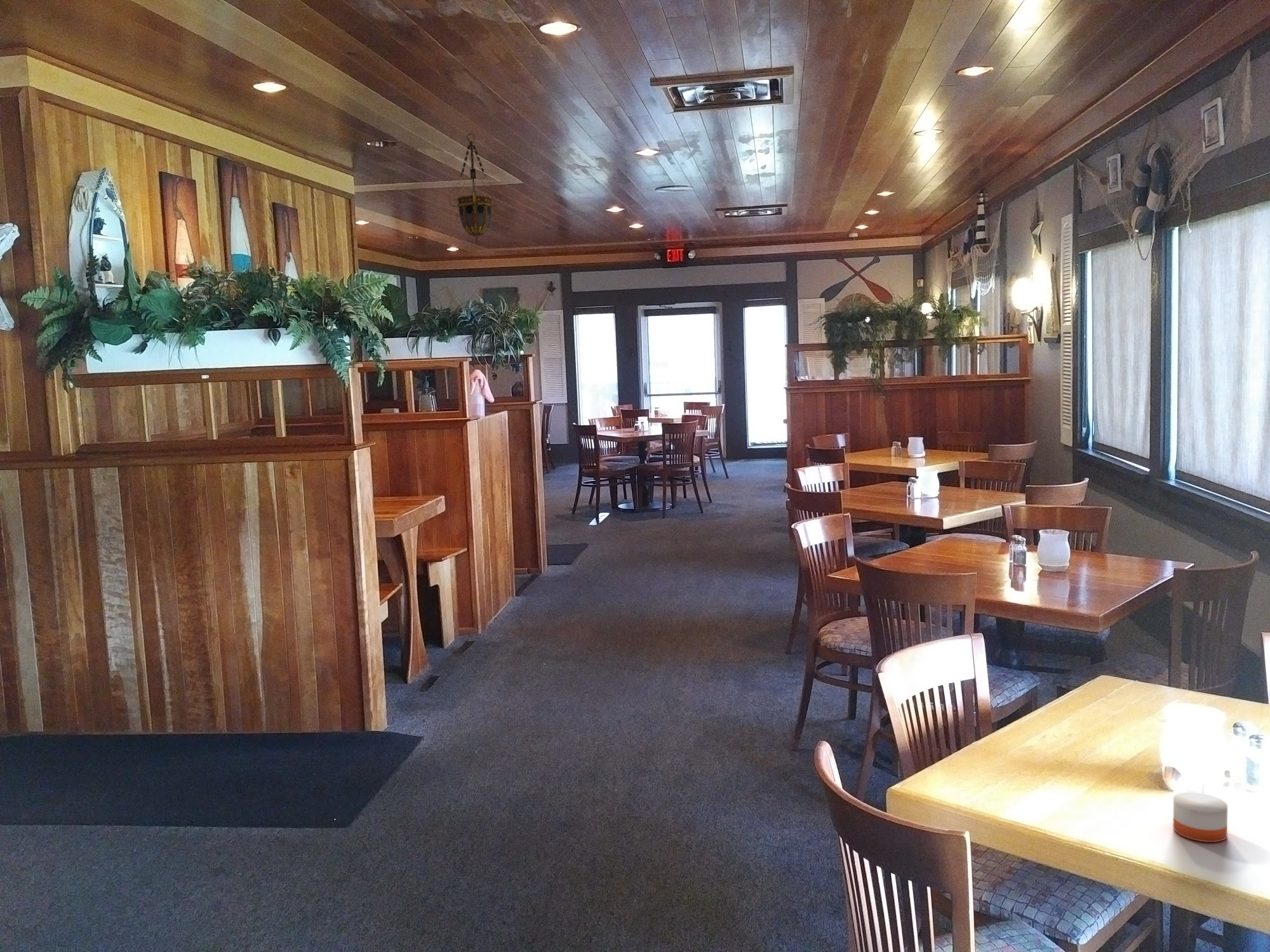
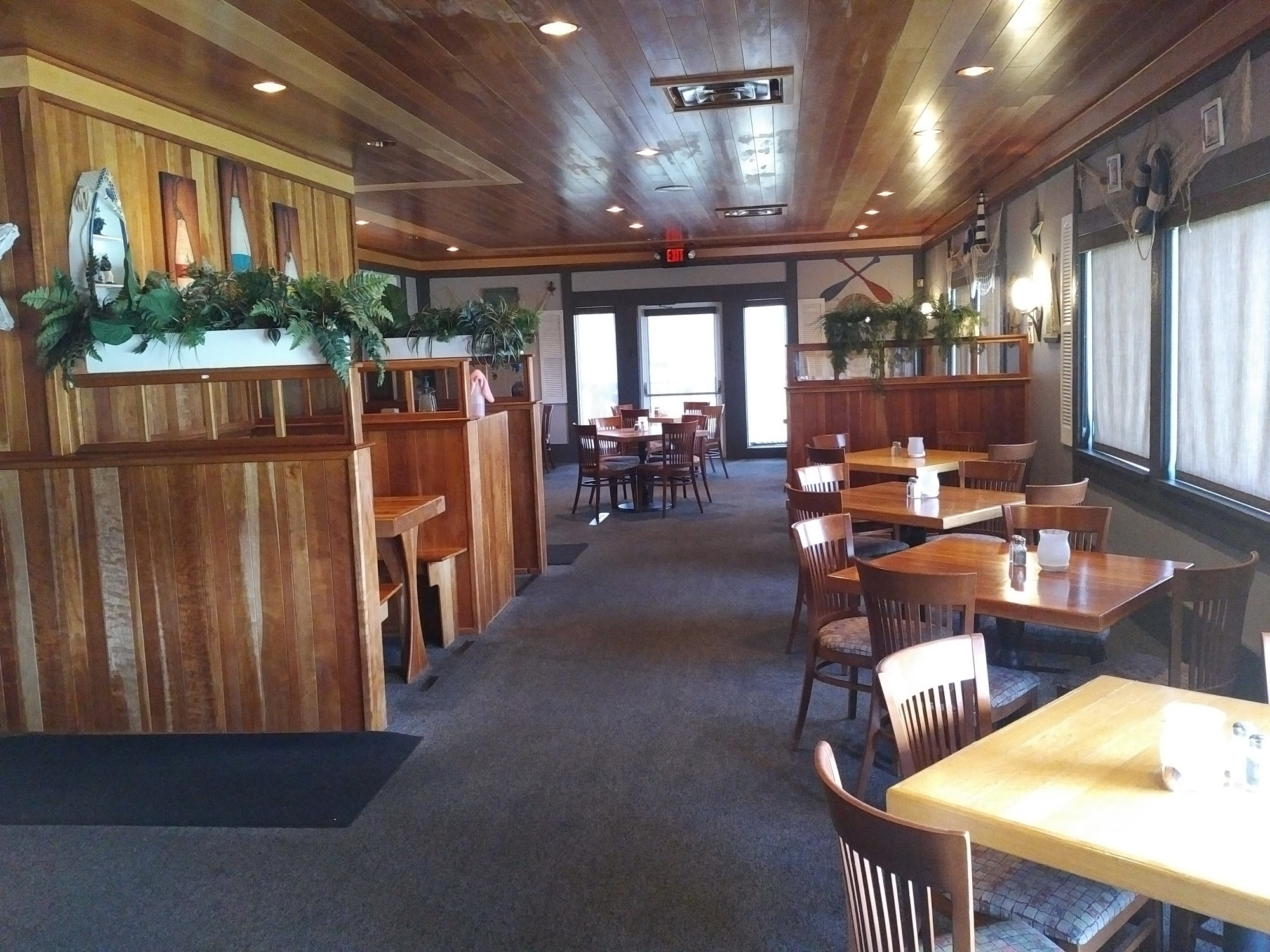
- hanging lantern [448,133,500,246]
- candle [1172,784,1228,843]
